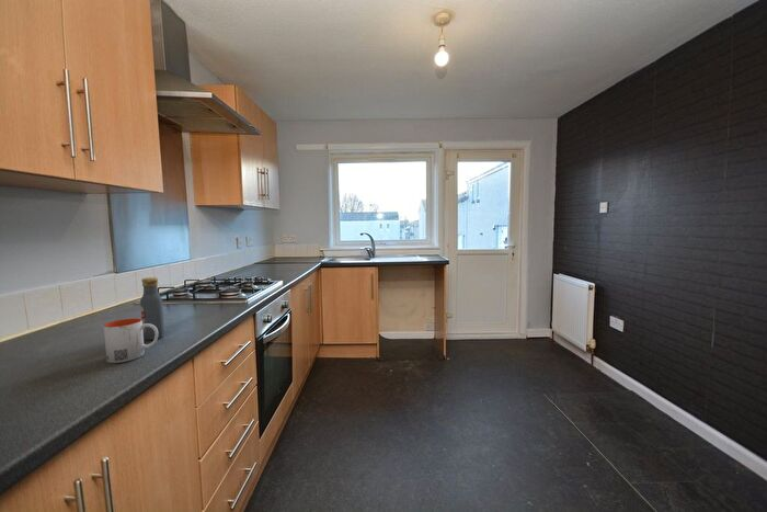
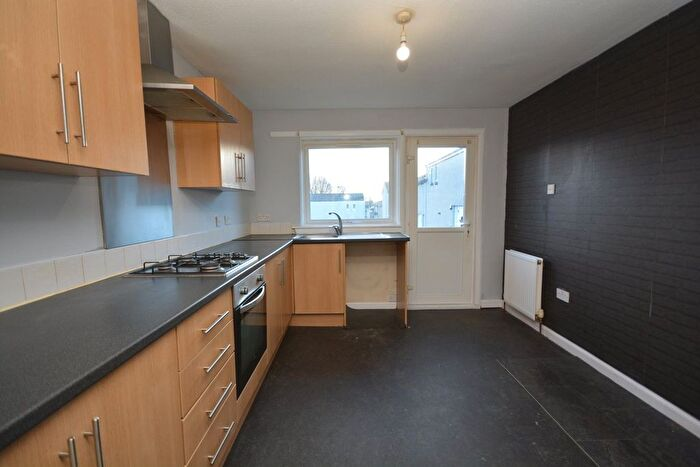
- mug [103,318,159,364]
- vodka [139,276,165,341]
